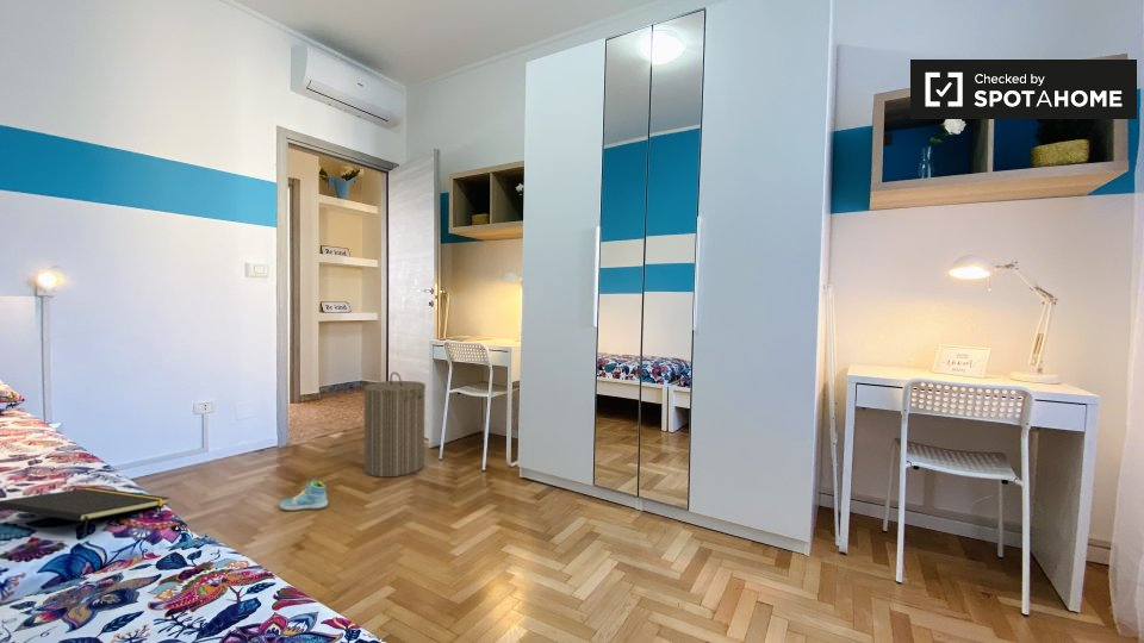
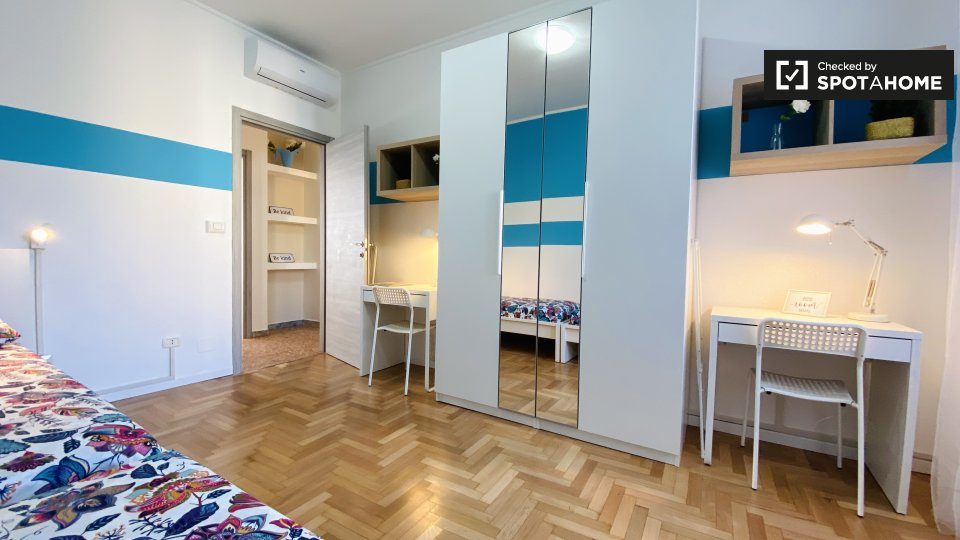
- sneaker [279,477,329,512]
- notepad [0,486,170,538]
- laundry hamper [363,370,427,479]
